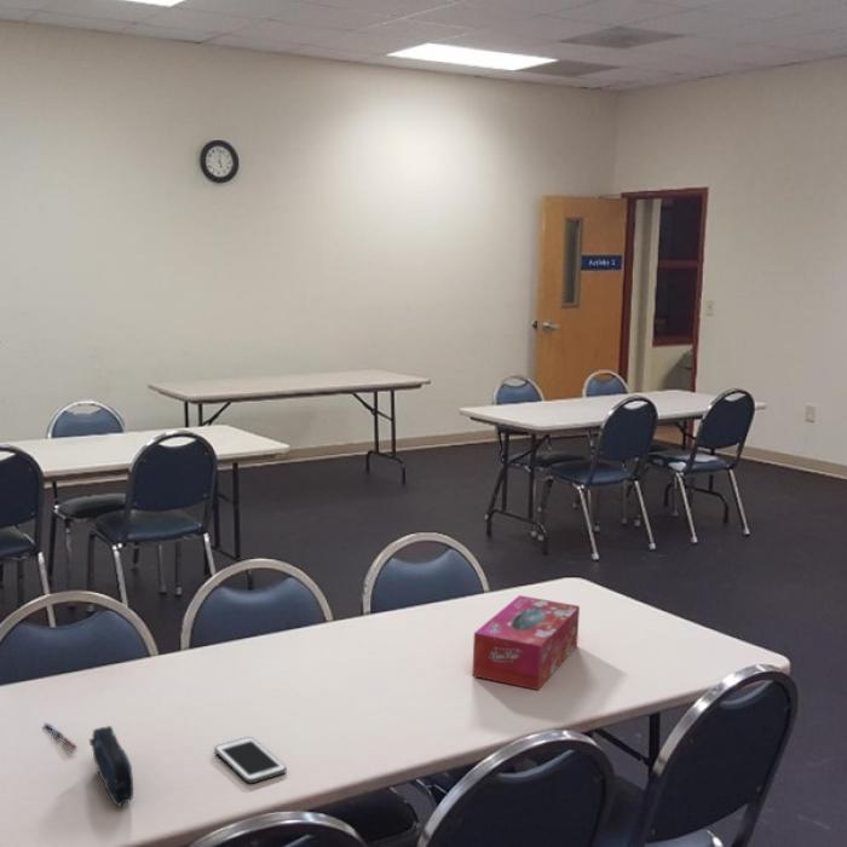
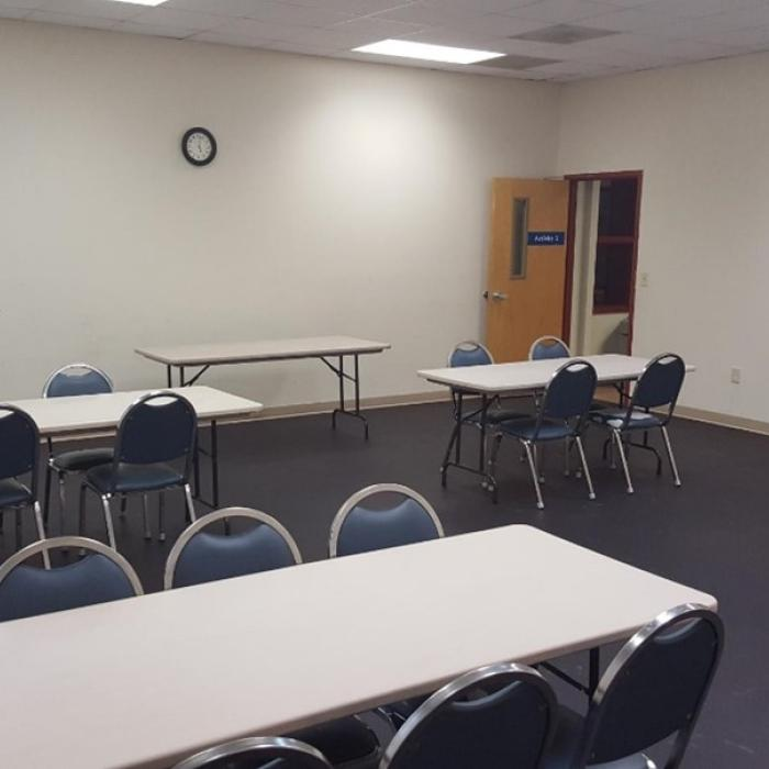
- tissue box [471,594,581,691]
- pencil case [88,725,134,807]
- pen [44,721,77,751]
- cell phone [213,736,287,784]
